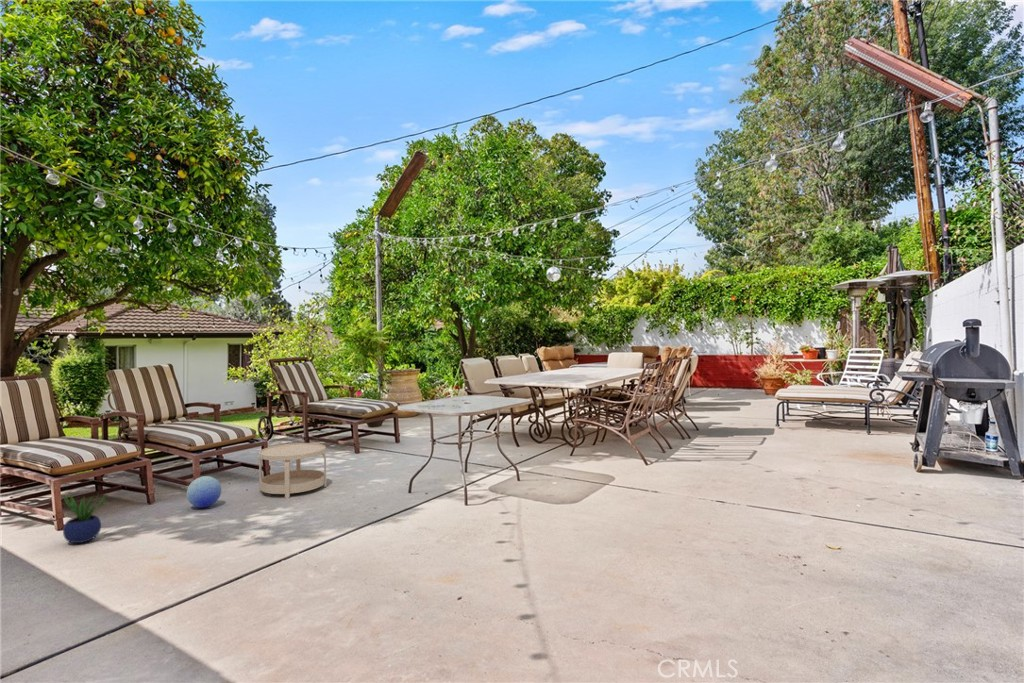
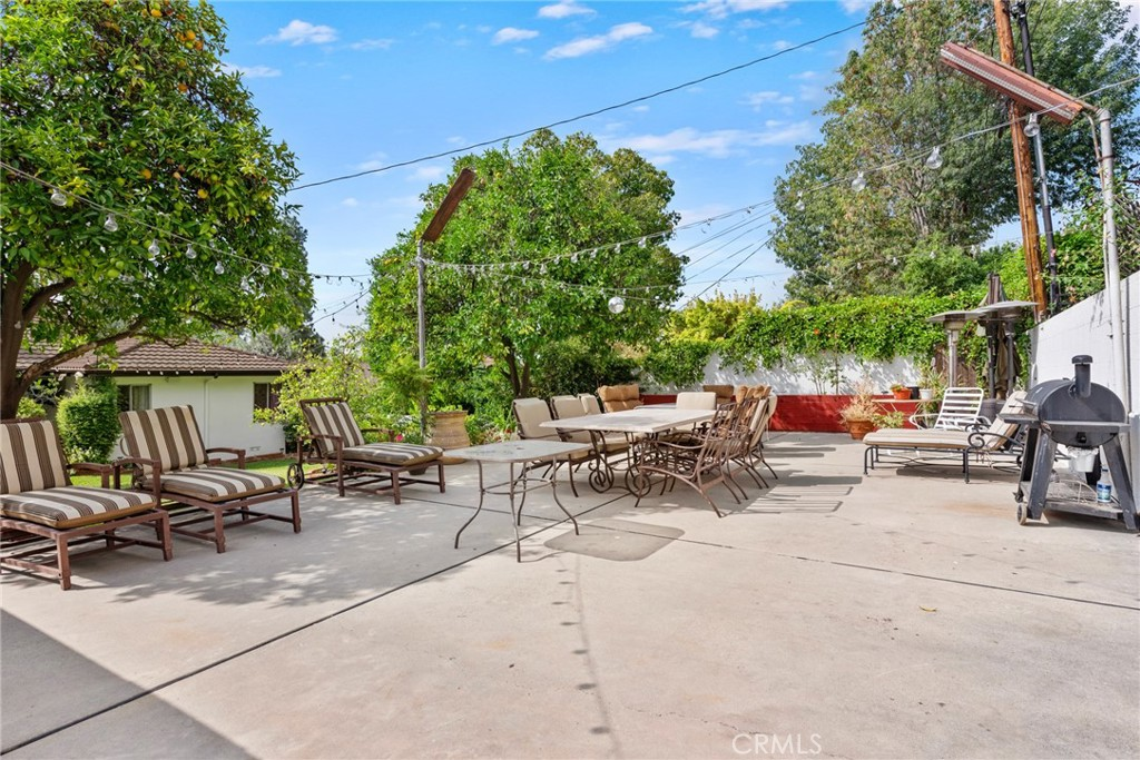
- potted plant [62,492,108,544]
- ball [186,475,222,509]
- side table [258,442,327,499]
